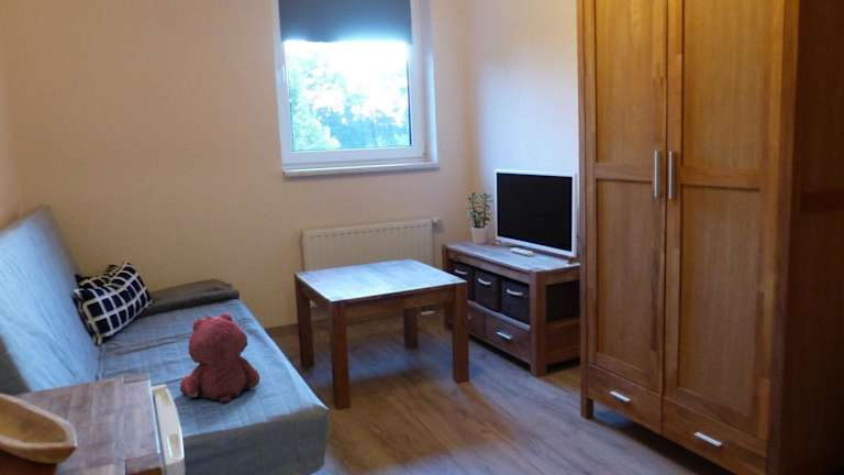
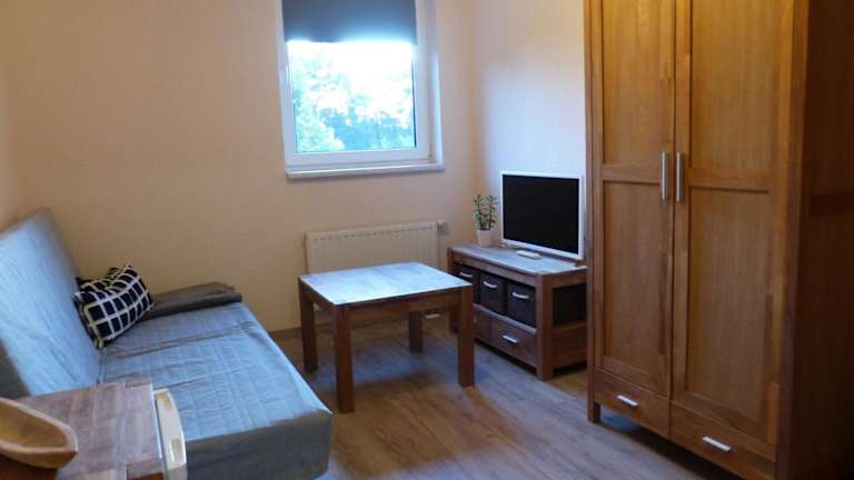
- teddy bear [179,312,260,404]
